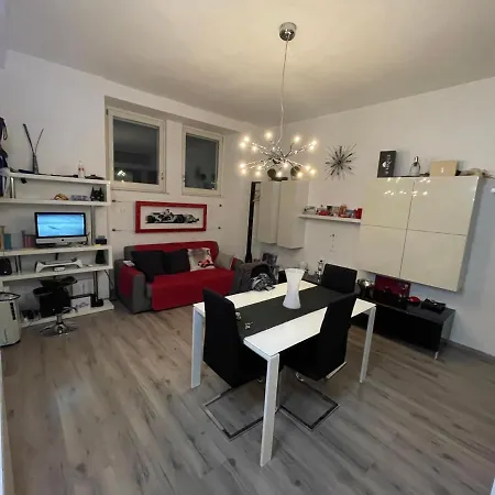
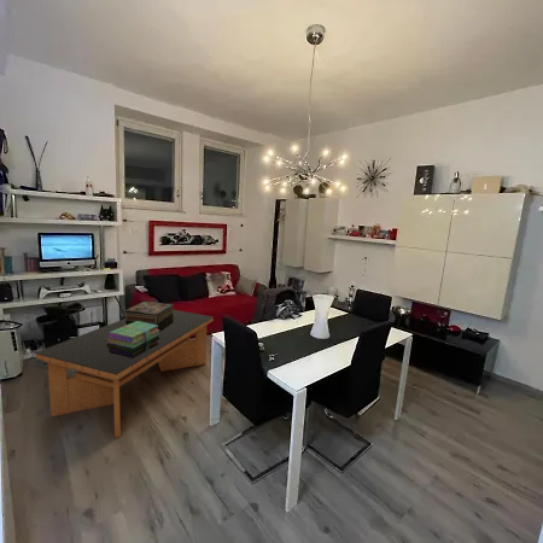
+ coffee table [34,309,215,439]
+ decorative box [124,300,175,323]
+ stack of books [107,321,159,349]
